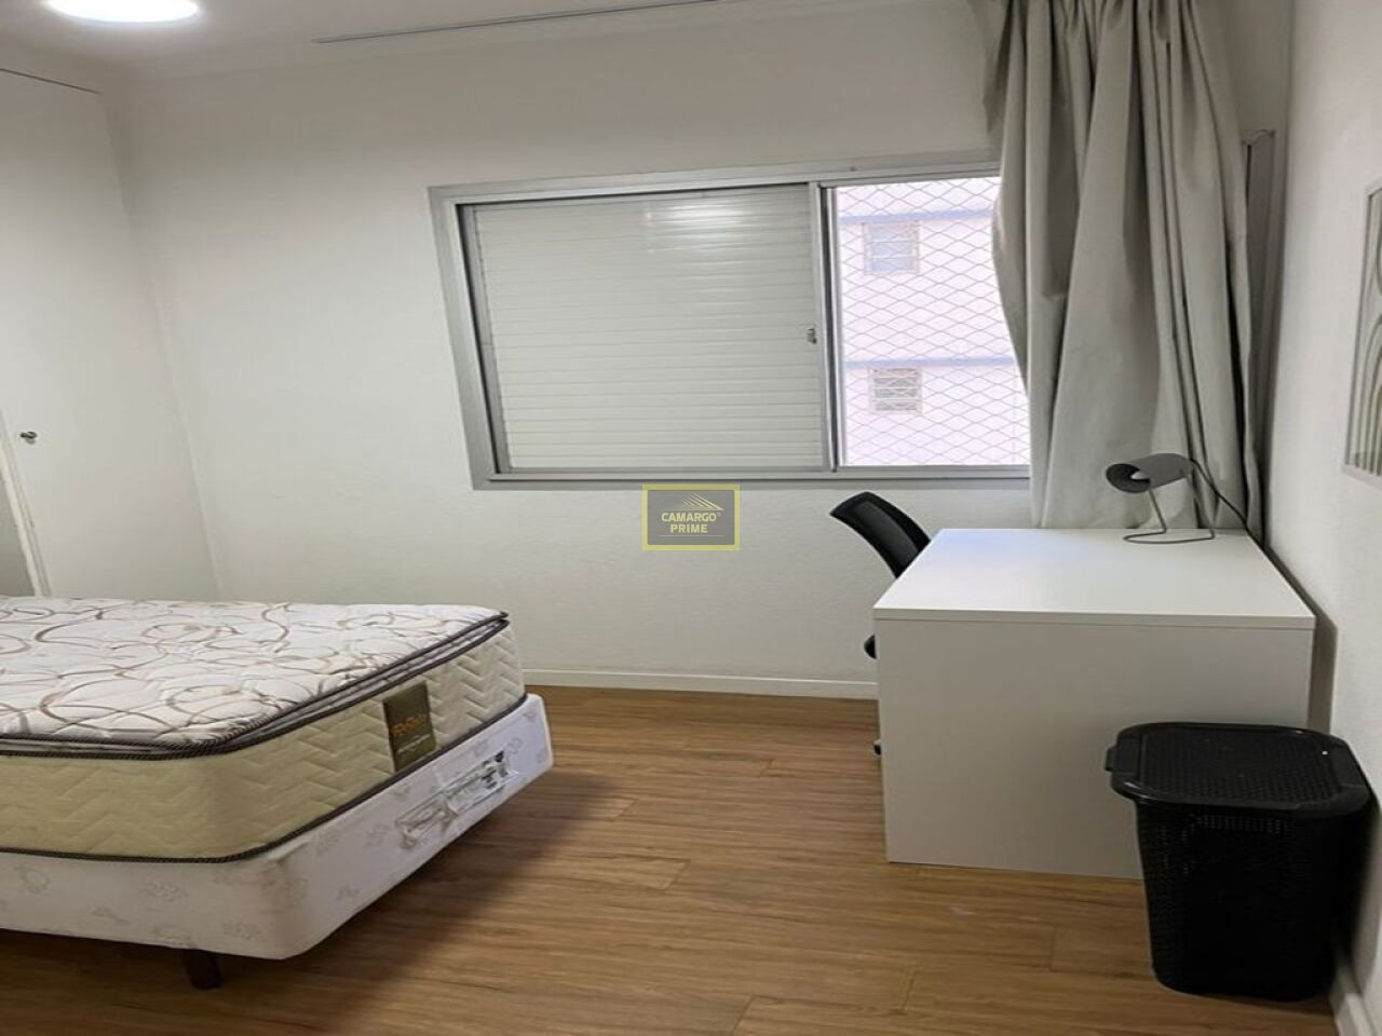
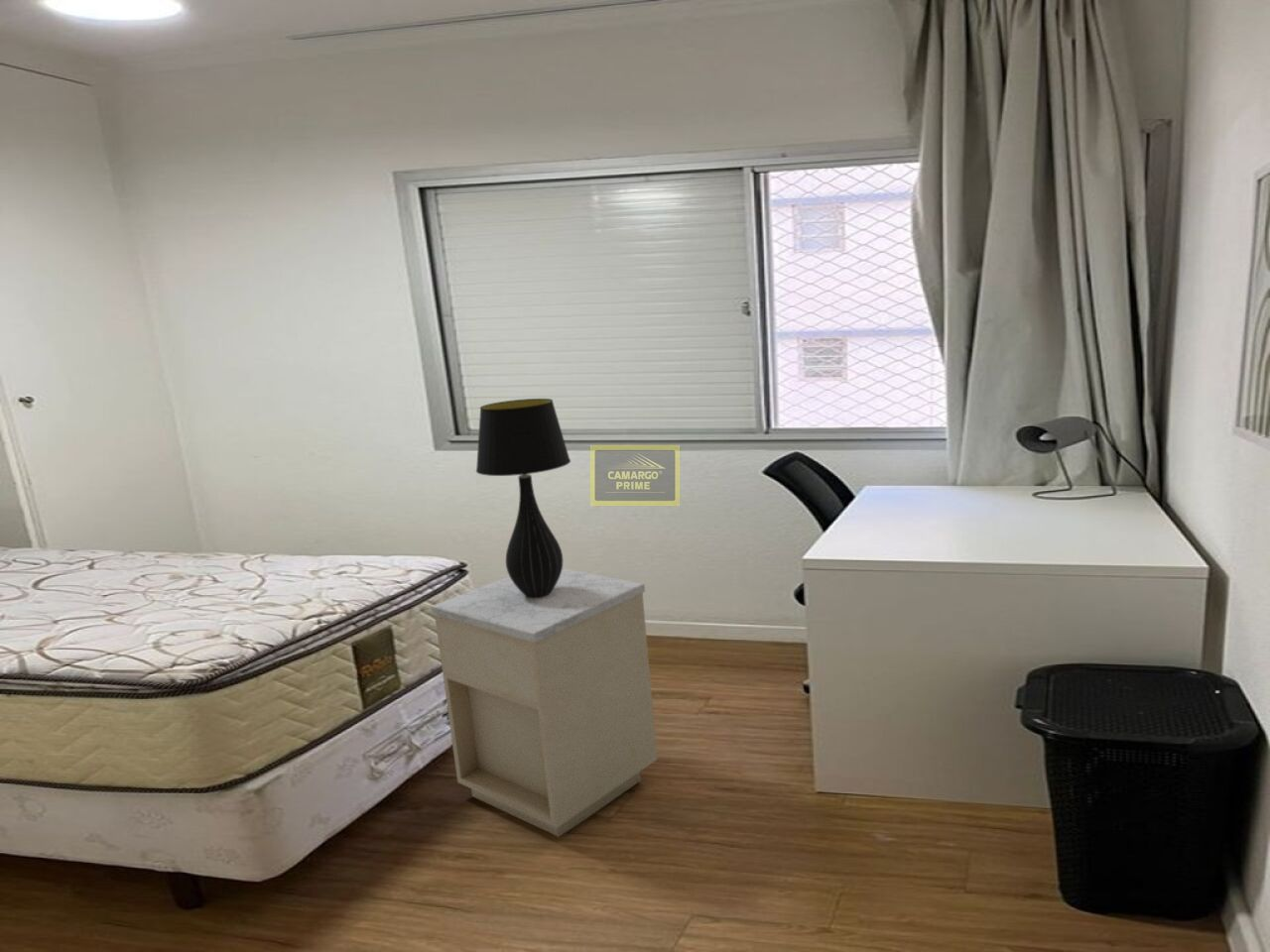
+ table lamp [475,398,572,598]
+ nightstand [430,567,659,838]
